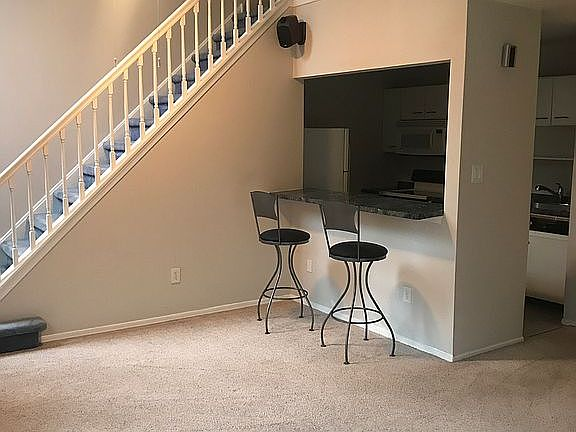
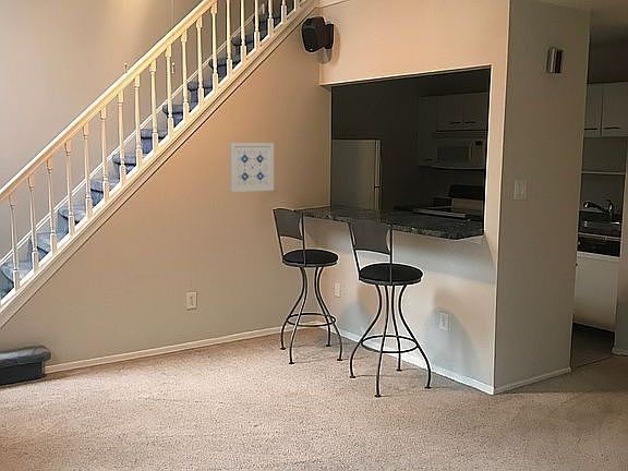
+ wall art [229,142,275,193]
